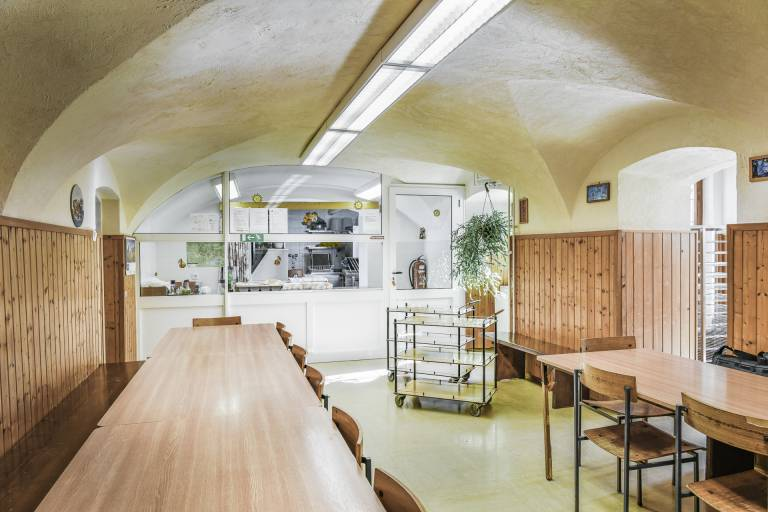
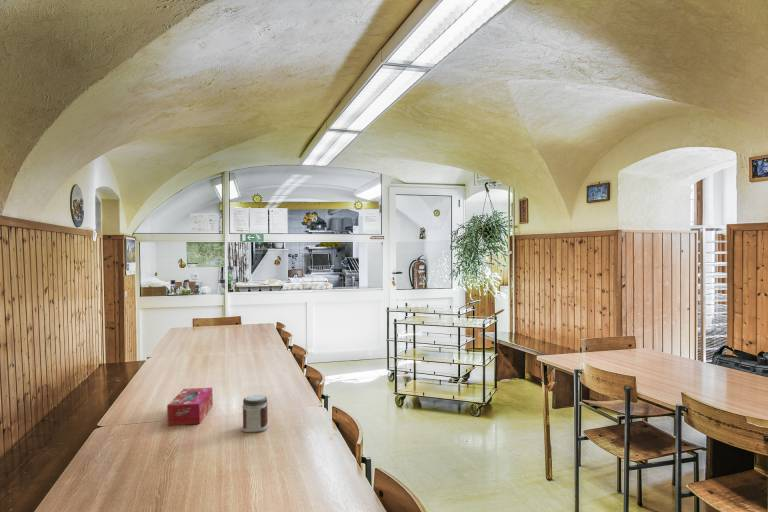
+ tissue box [166,387,214,426]
+ jar [241,394,269,433]
